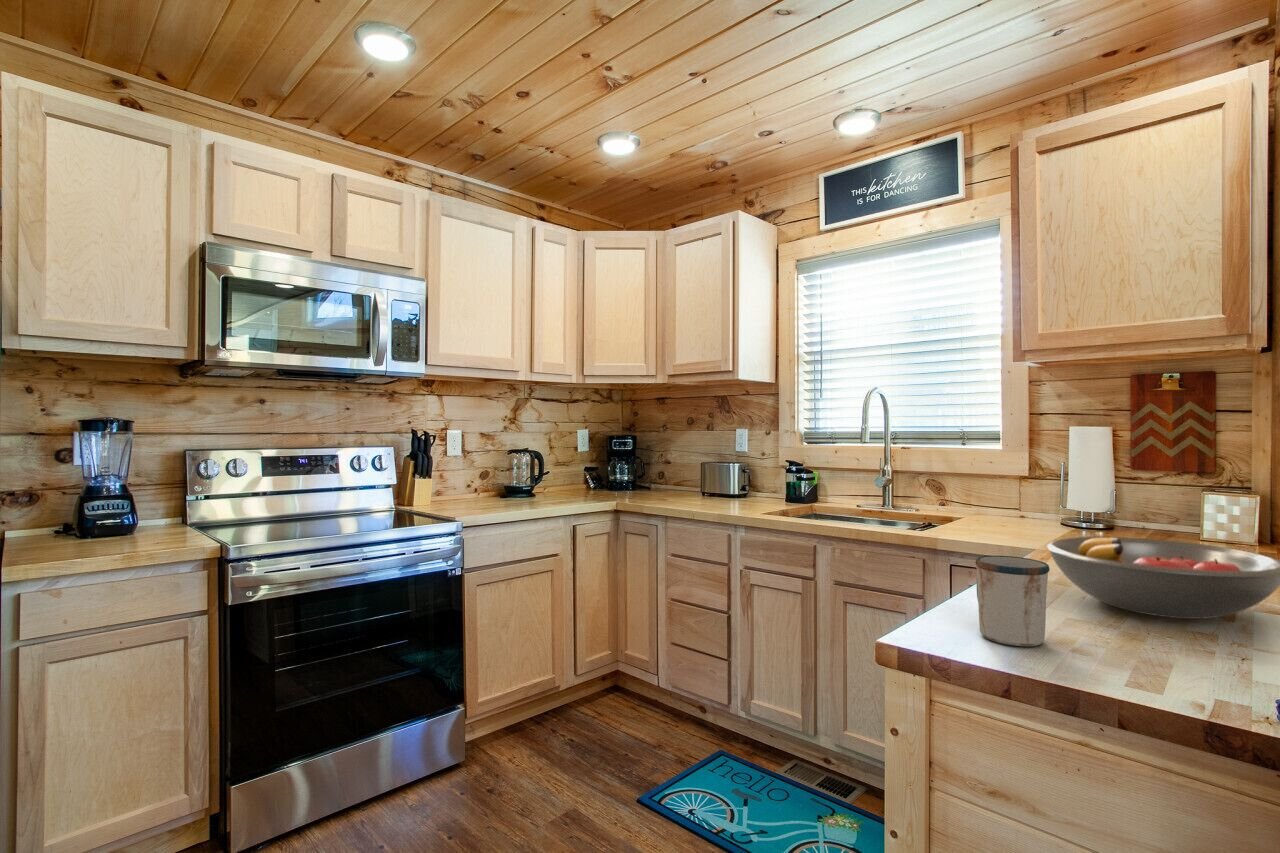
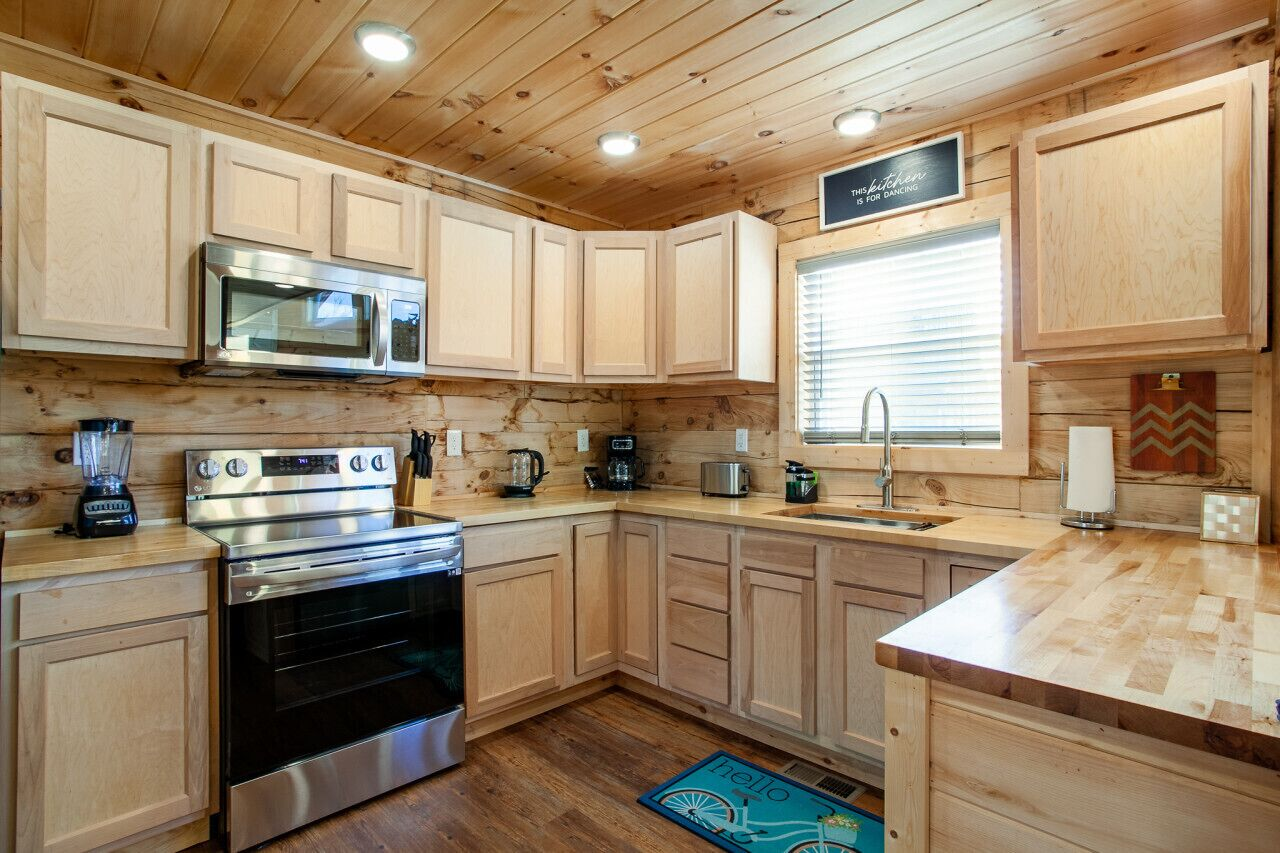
- mug [974,555,1051,647]
- fruit bowl [1046,536,1280,620]
